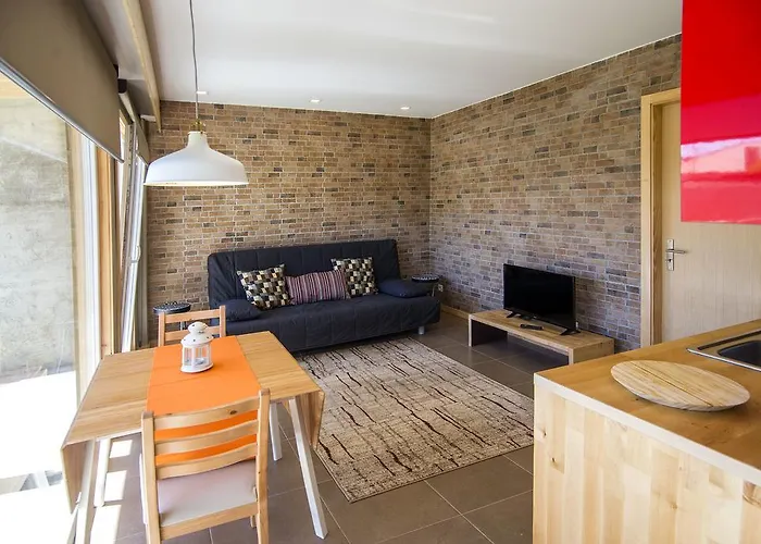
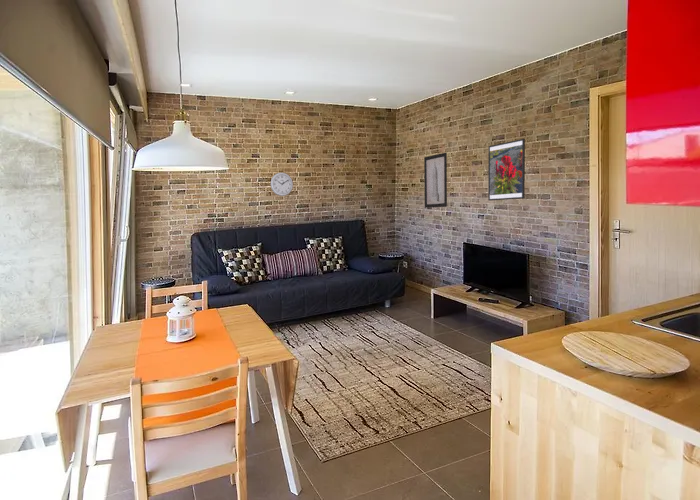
+ wall art [423,152,448,209]
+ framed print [487,138,526,202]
+ wall clock [270,171,294,197]
